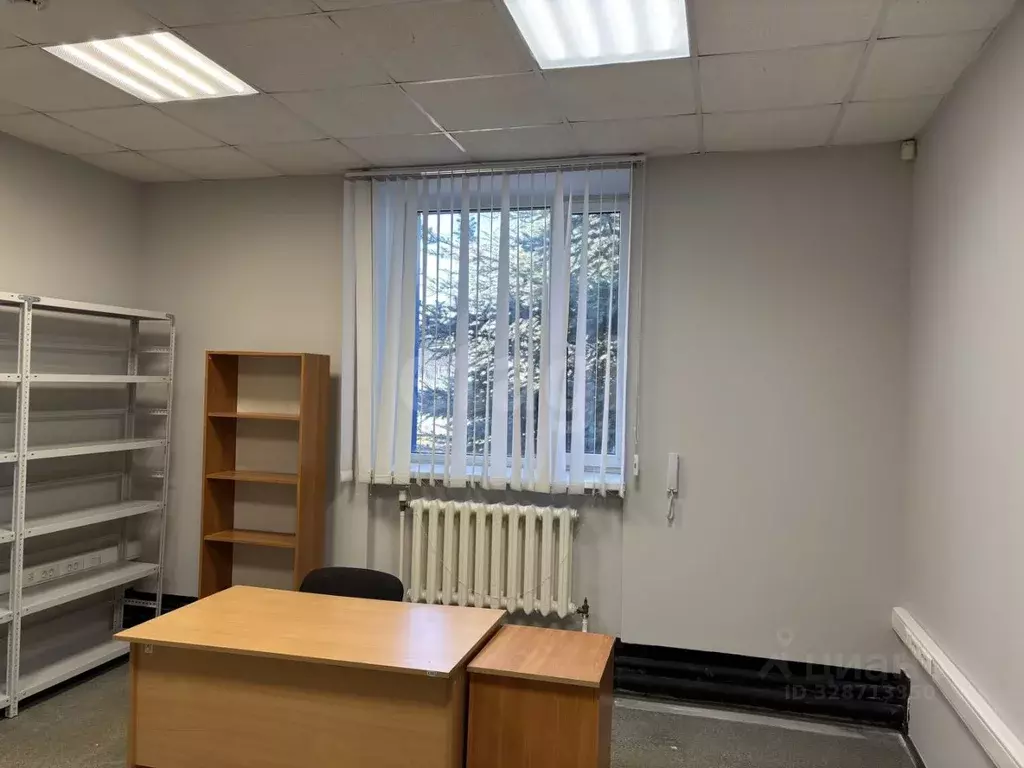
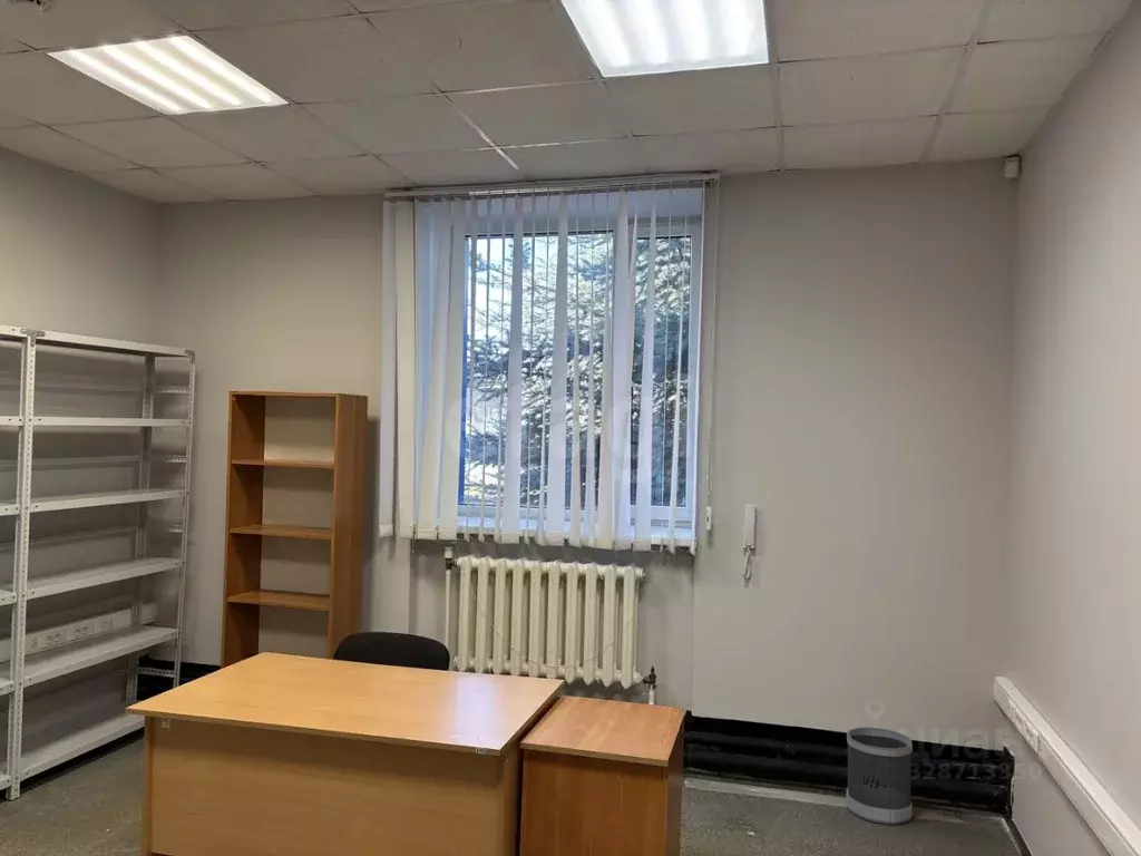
+ wastebasket [846,726,914,826]
